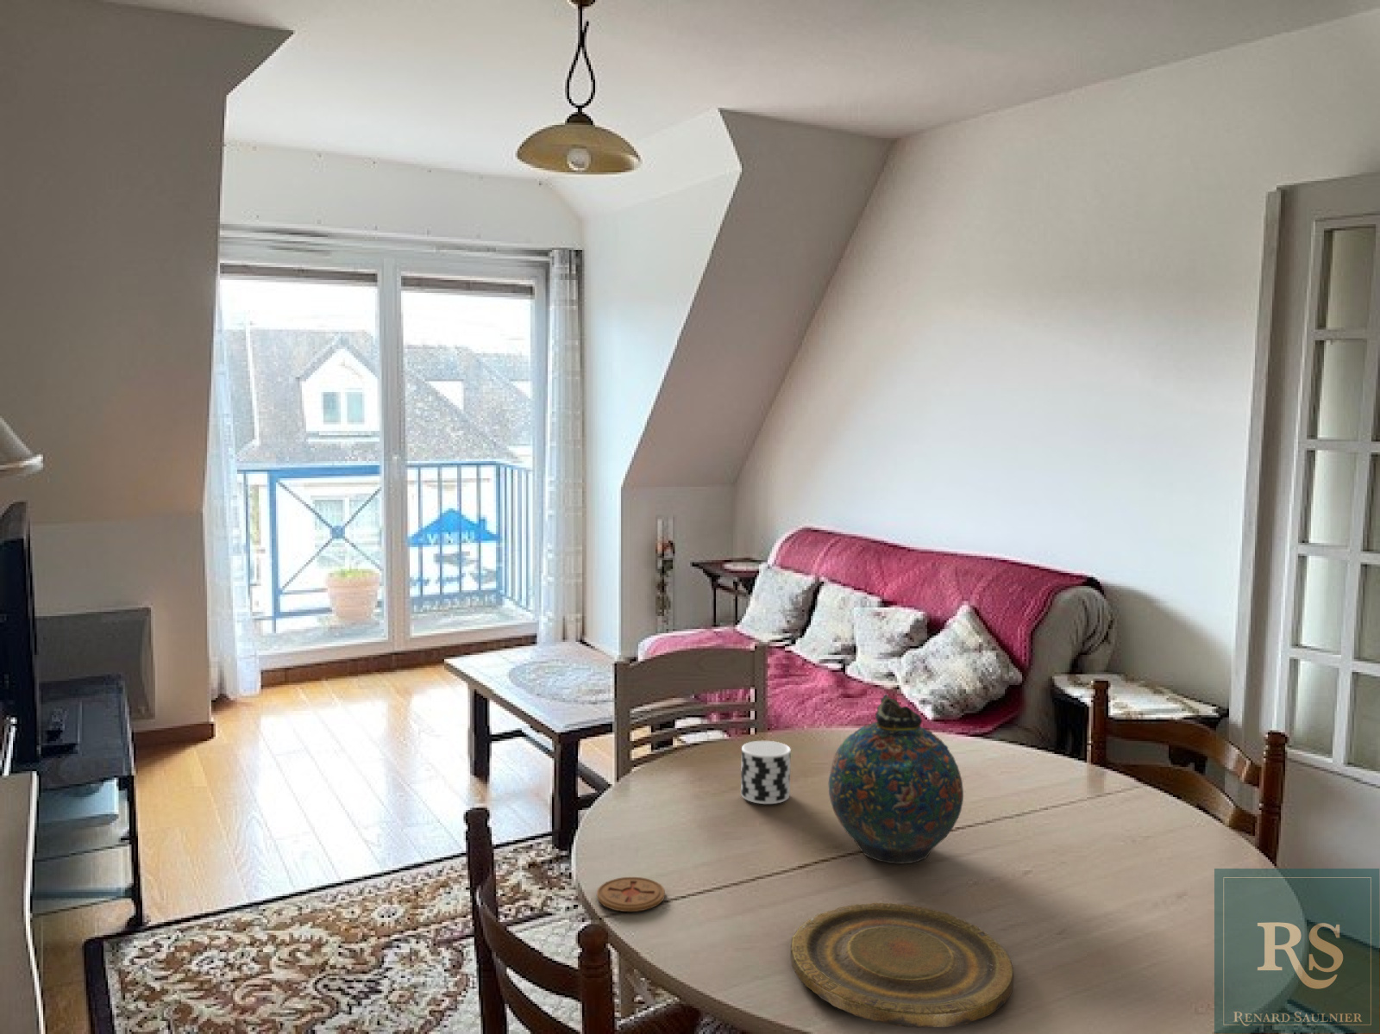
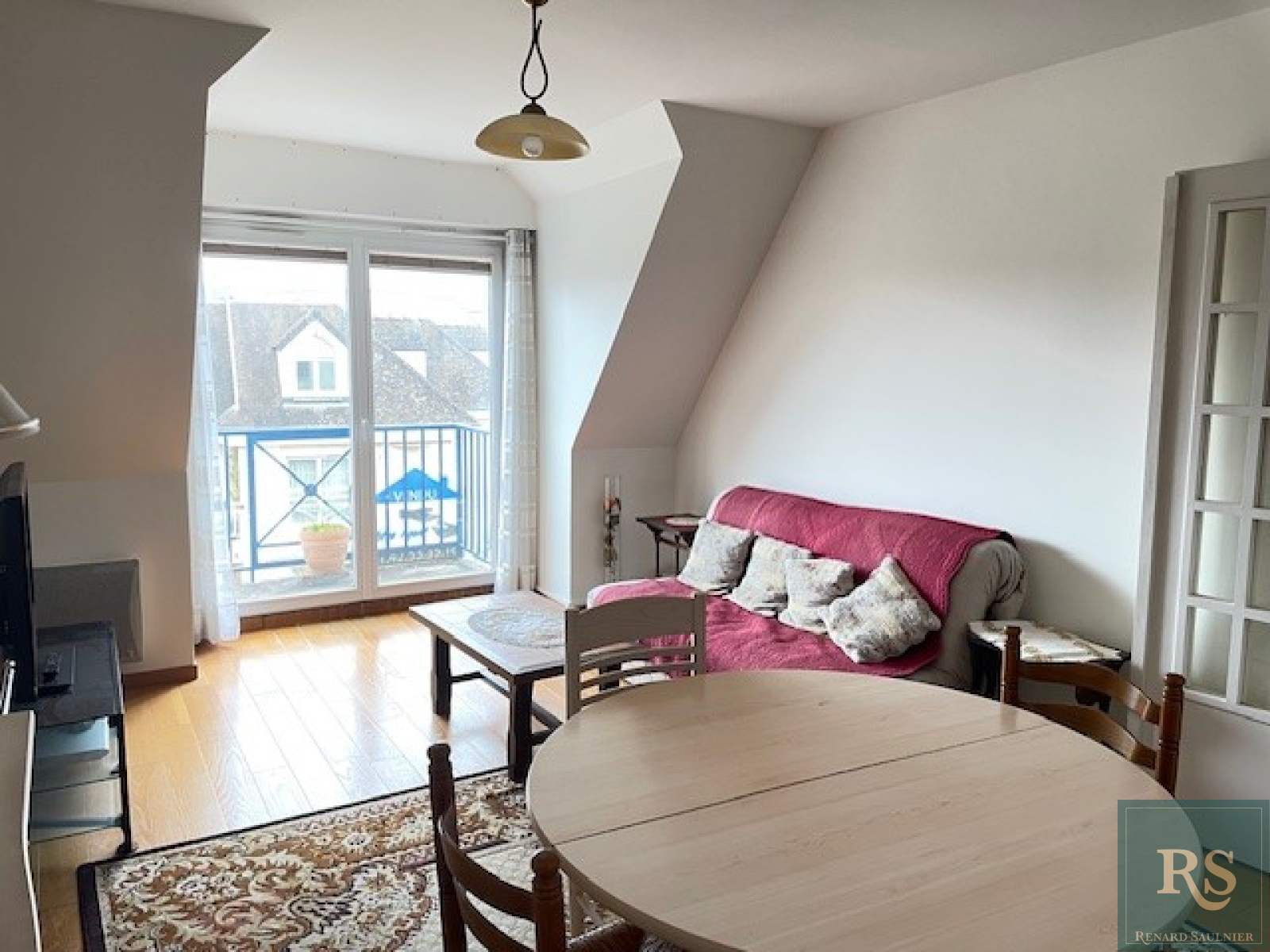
- coaster [595,877,666,912]
- plate [789,901,1014,1029]
- snuff bottle [828,692,964,865]
- cup [740,740,792,805]
